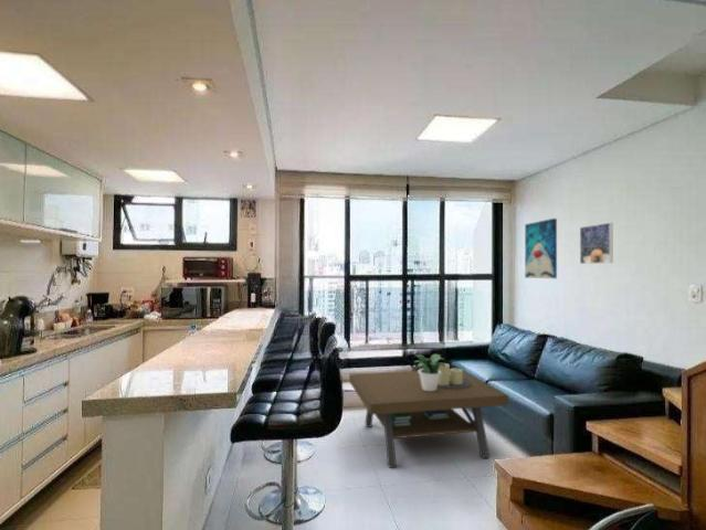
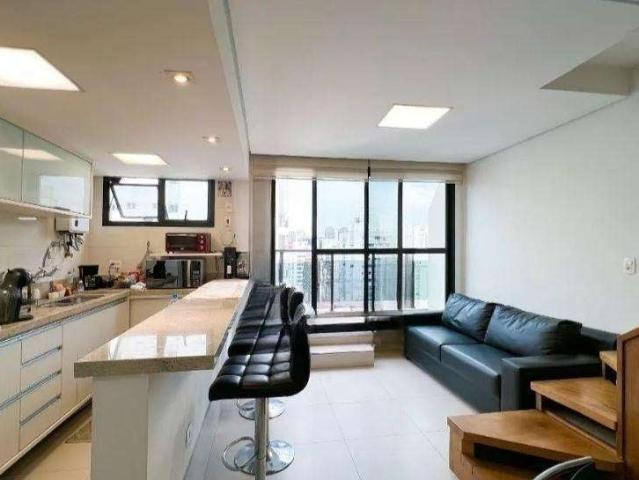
- wall art [524,218,558,279]
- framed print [579,222,614,265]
- coffee table [348,362,509,469]
- potted plant [413,353,445,391]
